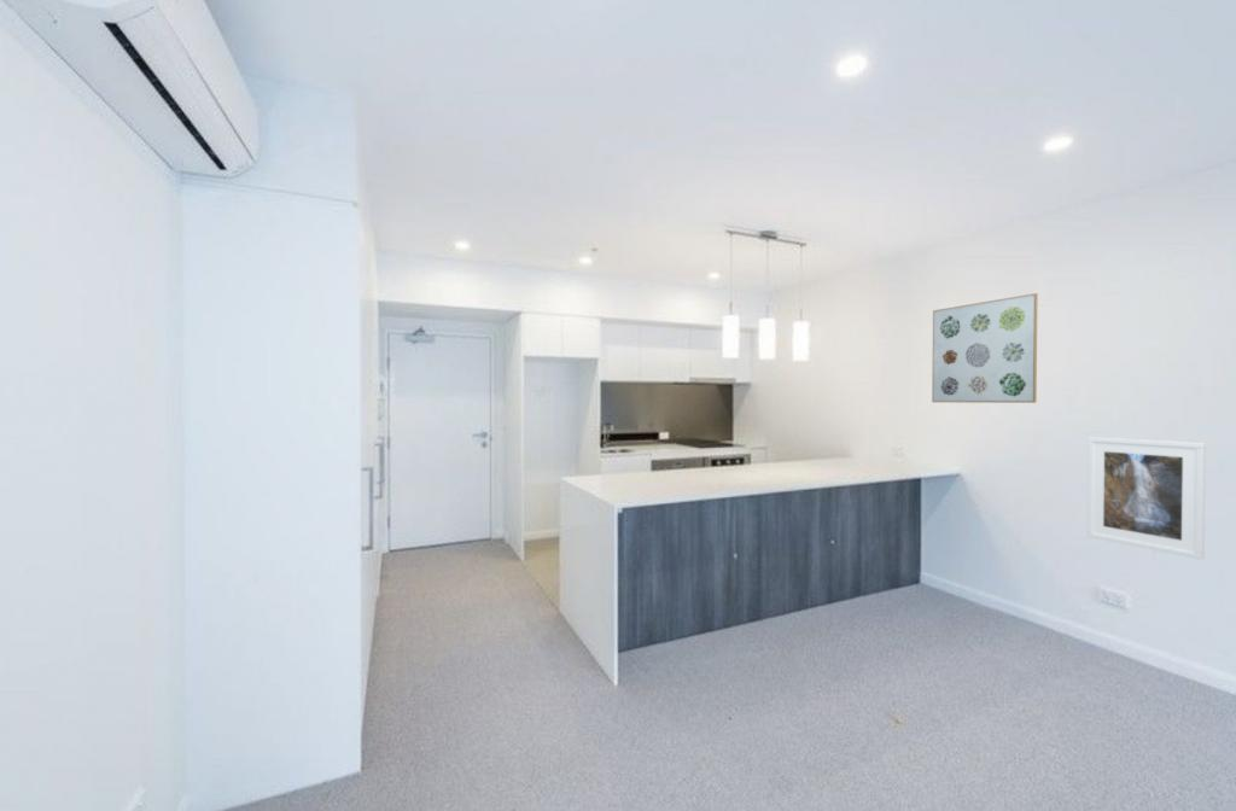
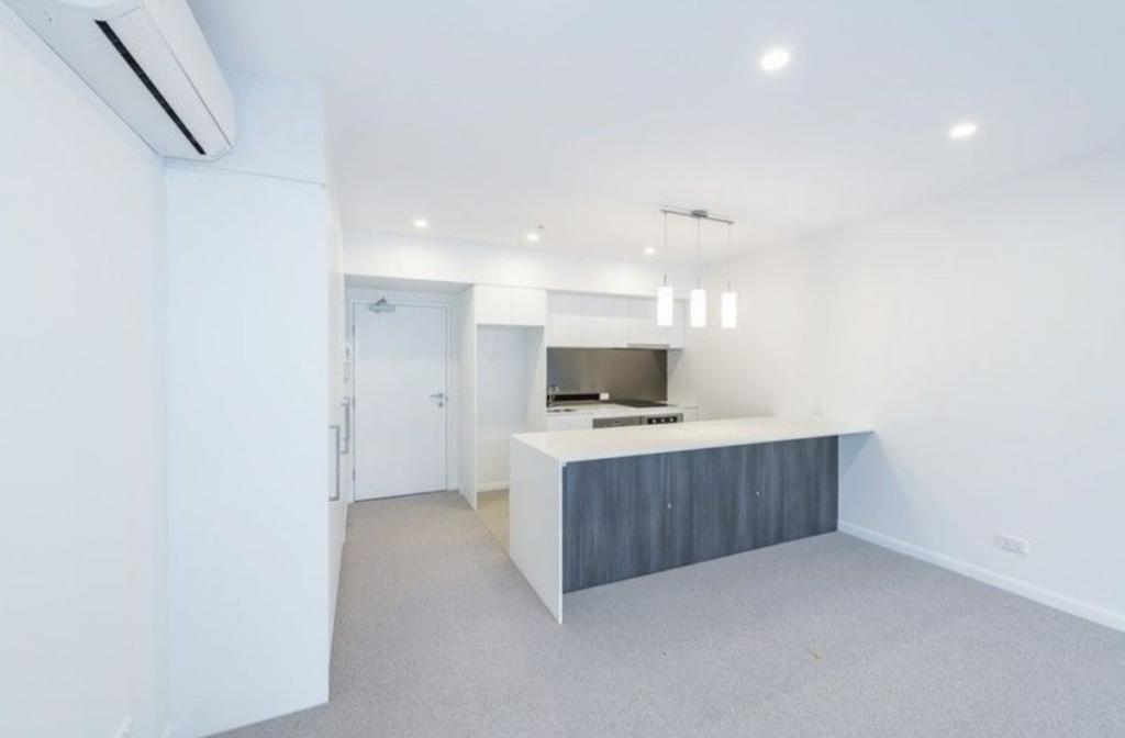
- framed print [1085,436,1207,560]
- wall art [931,292,1039,404]
